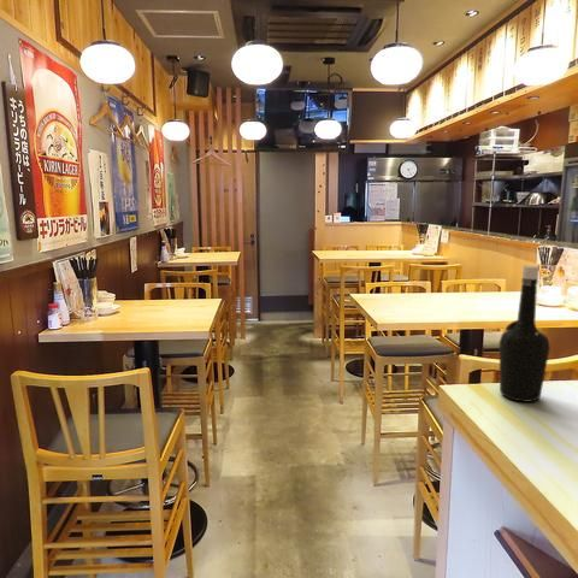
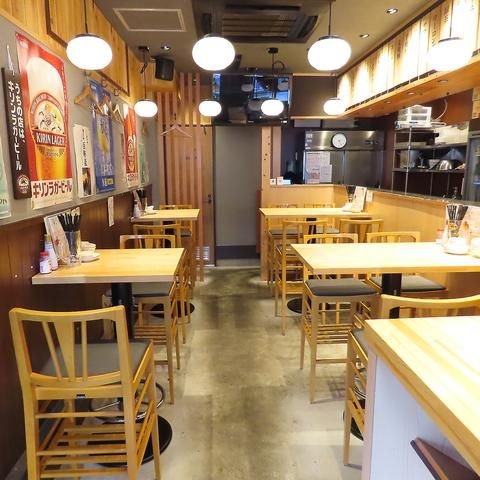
- bottle [499,265,552,403]
